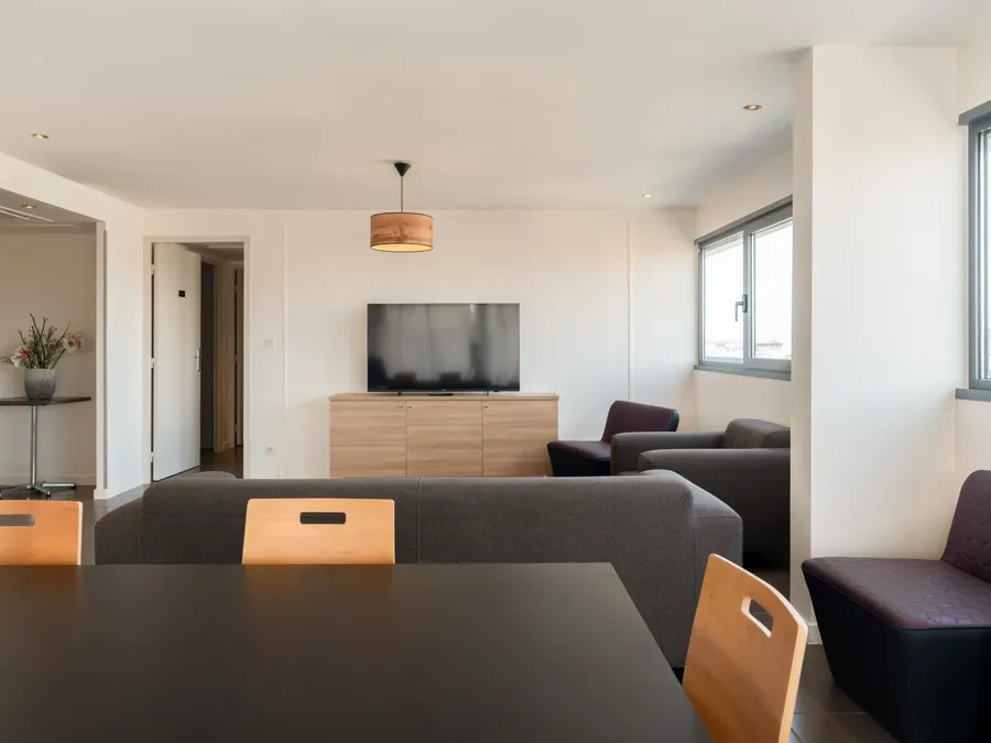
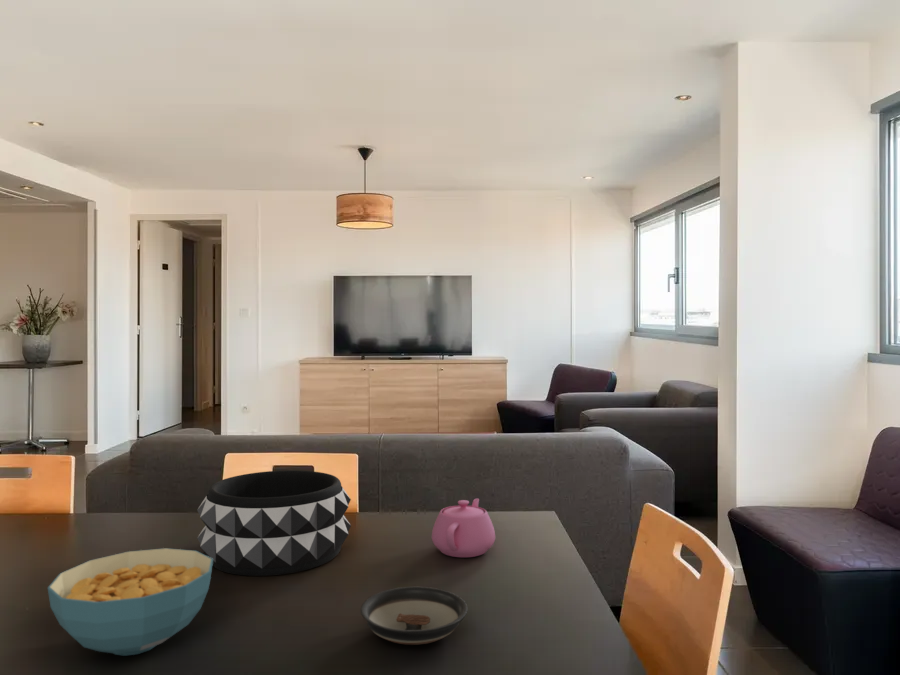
+ teapot [431,498,496,558]
+ saucer [360,586,469,646]
+ decorative bowl [196,469,352,577]
+ cereal bowl [47,547,213,657]
